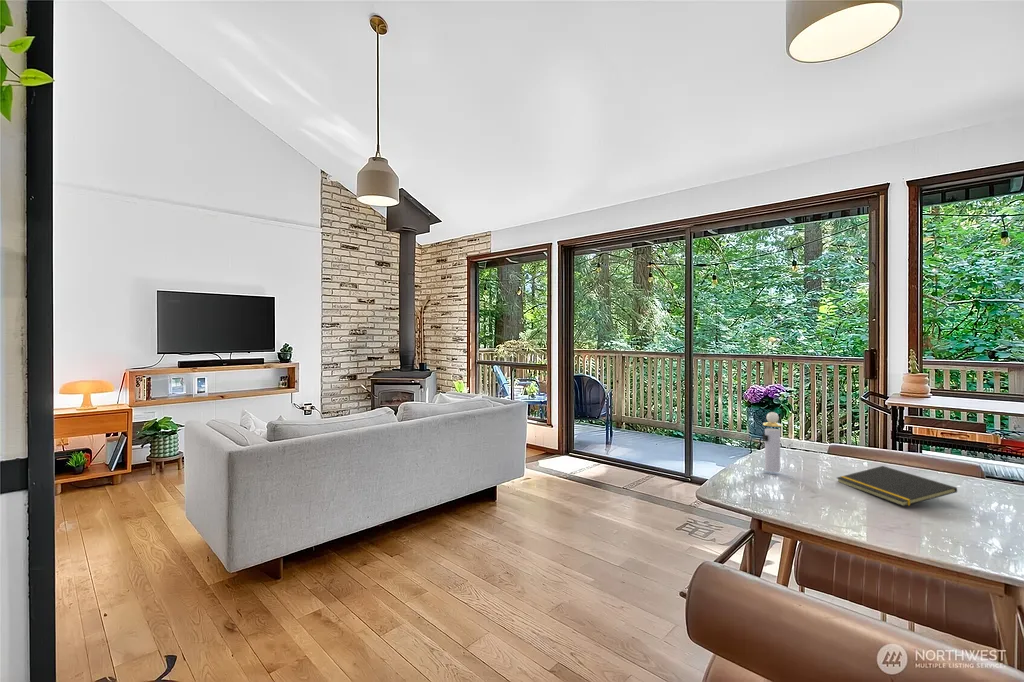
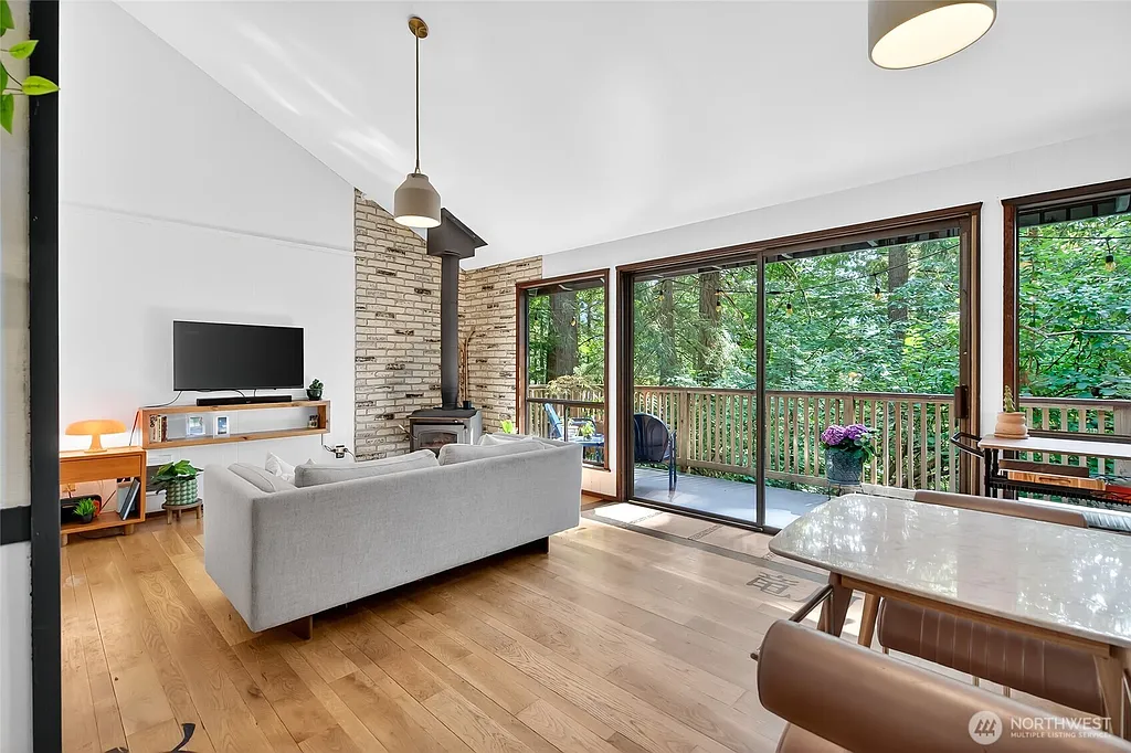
- perfume bottle [762,411,783,473]
- notepad [836,465,958,507]
